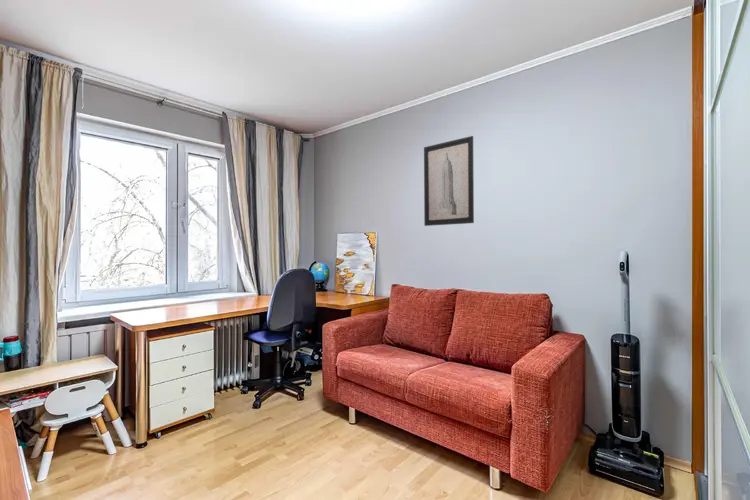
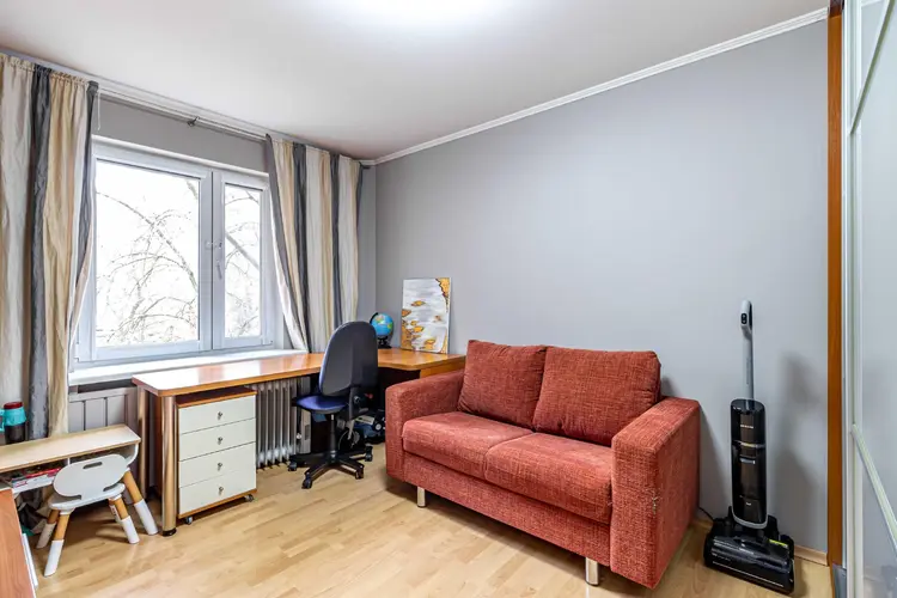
- wall art [423,135,475,227]
